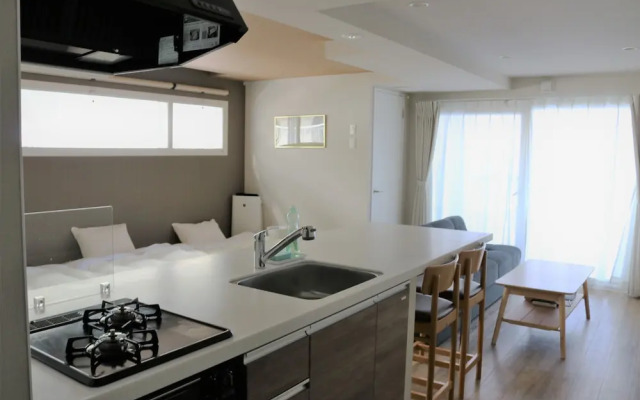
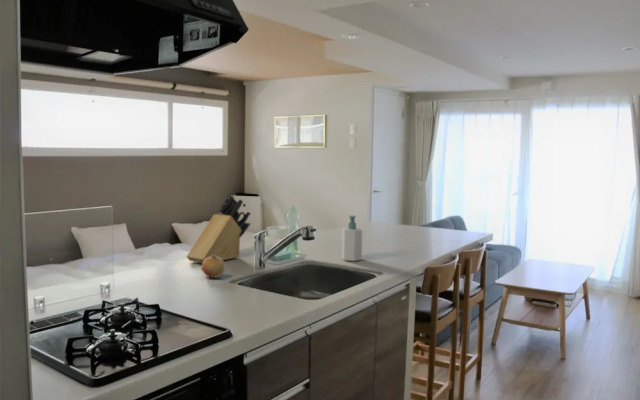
+ fruit [201,254,226,279]
+ soap bottle [341,215,363,262]
+ knife block [185,194,252,264]
